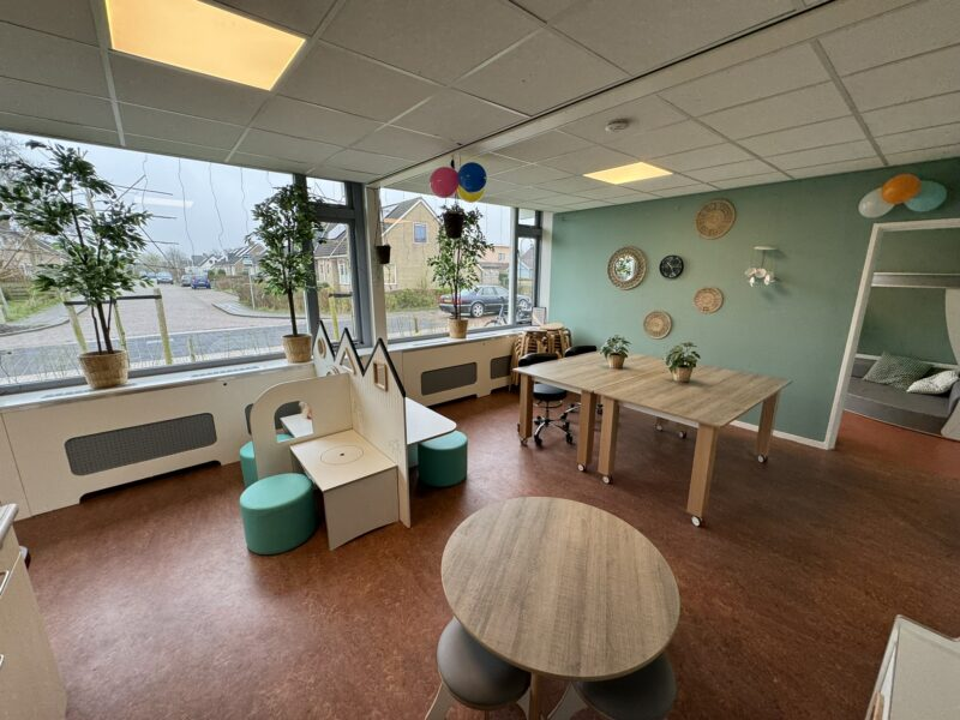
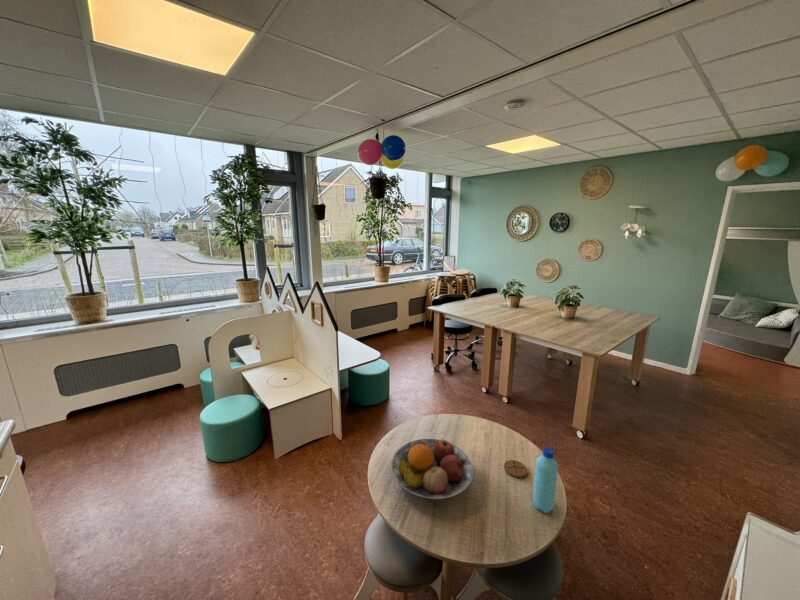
+ coaster [503,459,528,478]
+ water bottle [532,446,559,514]
+ fruit bowl [390,438,474,500]
